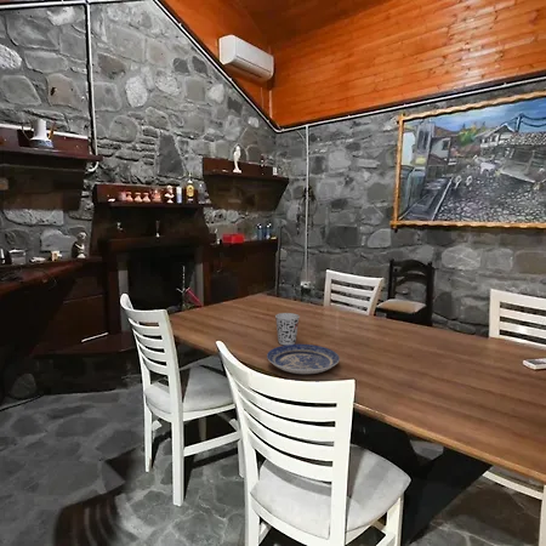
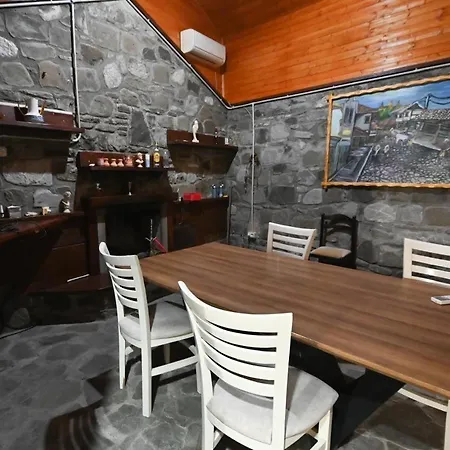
- cup [274,312,301,346]
- plate [266,343,341,375]
